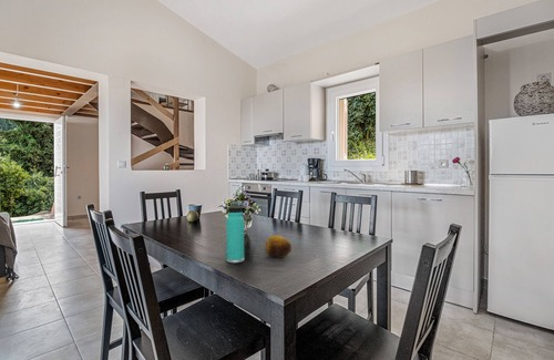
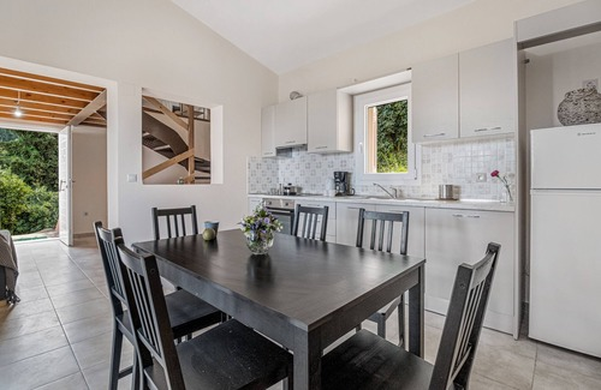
- thermos bottle [225,200,245,264]
- fruit [264,234,293,258]
